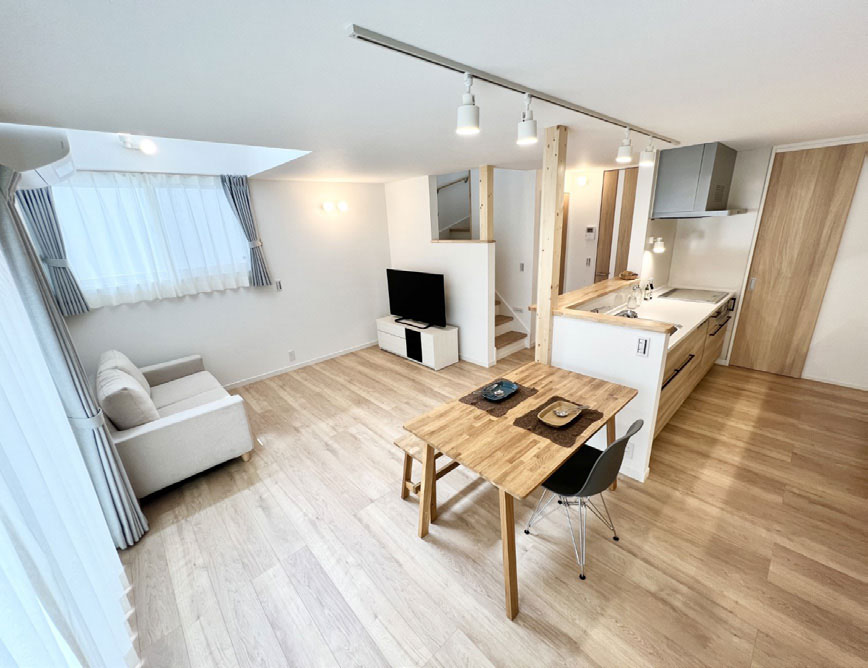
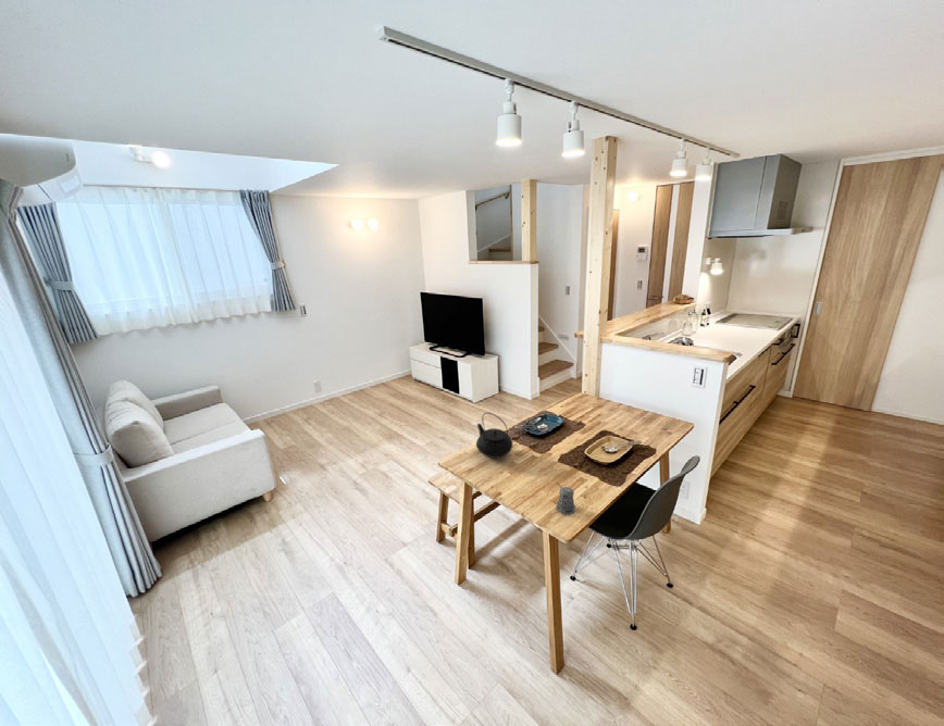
+ pepper shaker [555,481,576,515]
+ teapot [475,412,513,460]
